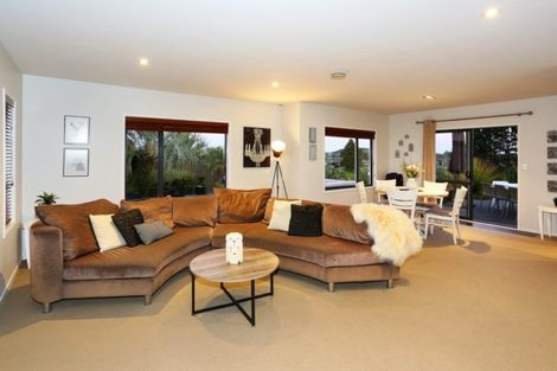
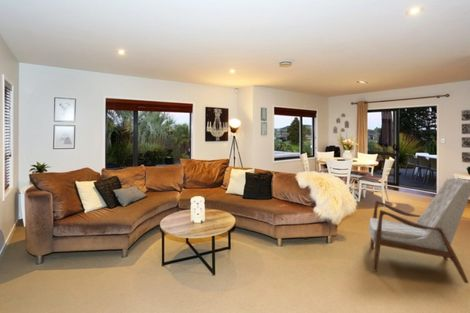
+ armchair [368,177,470,284]
